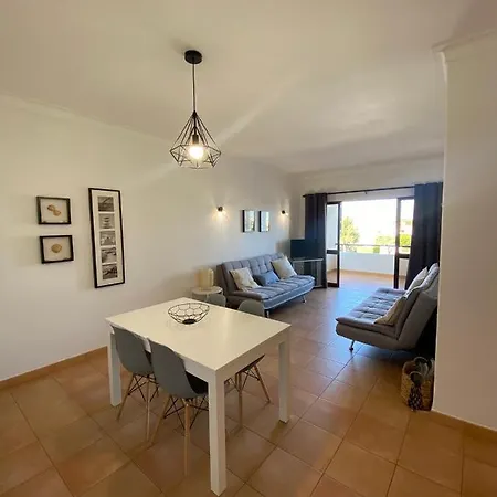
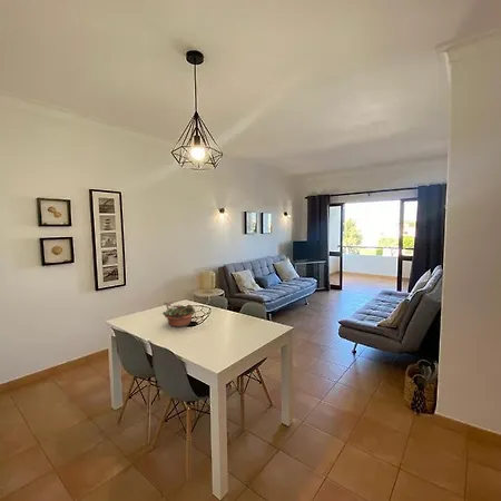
+ succulent planter [160,301,196,328]
